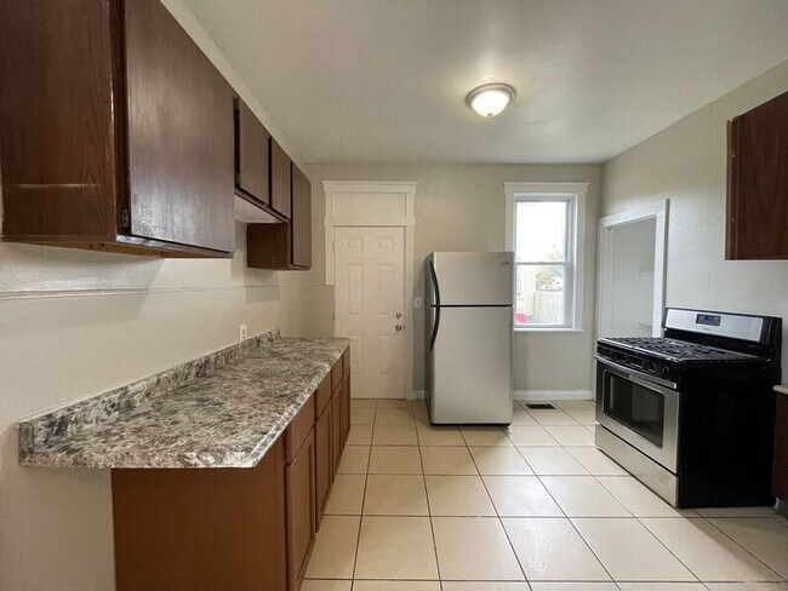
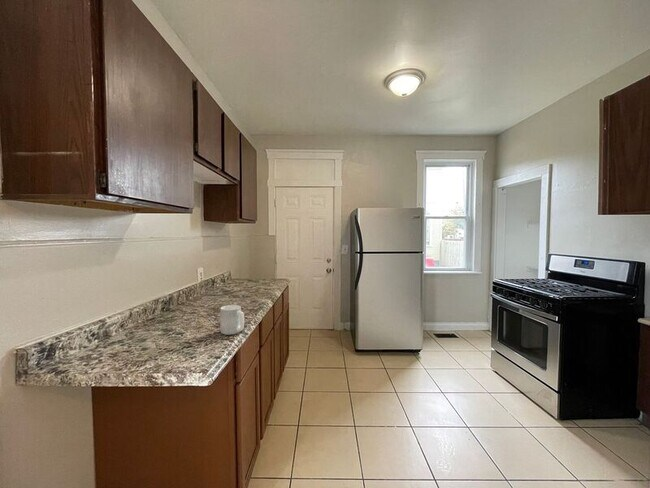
+ mug [219,304,245,336]
